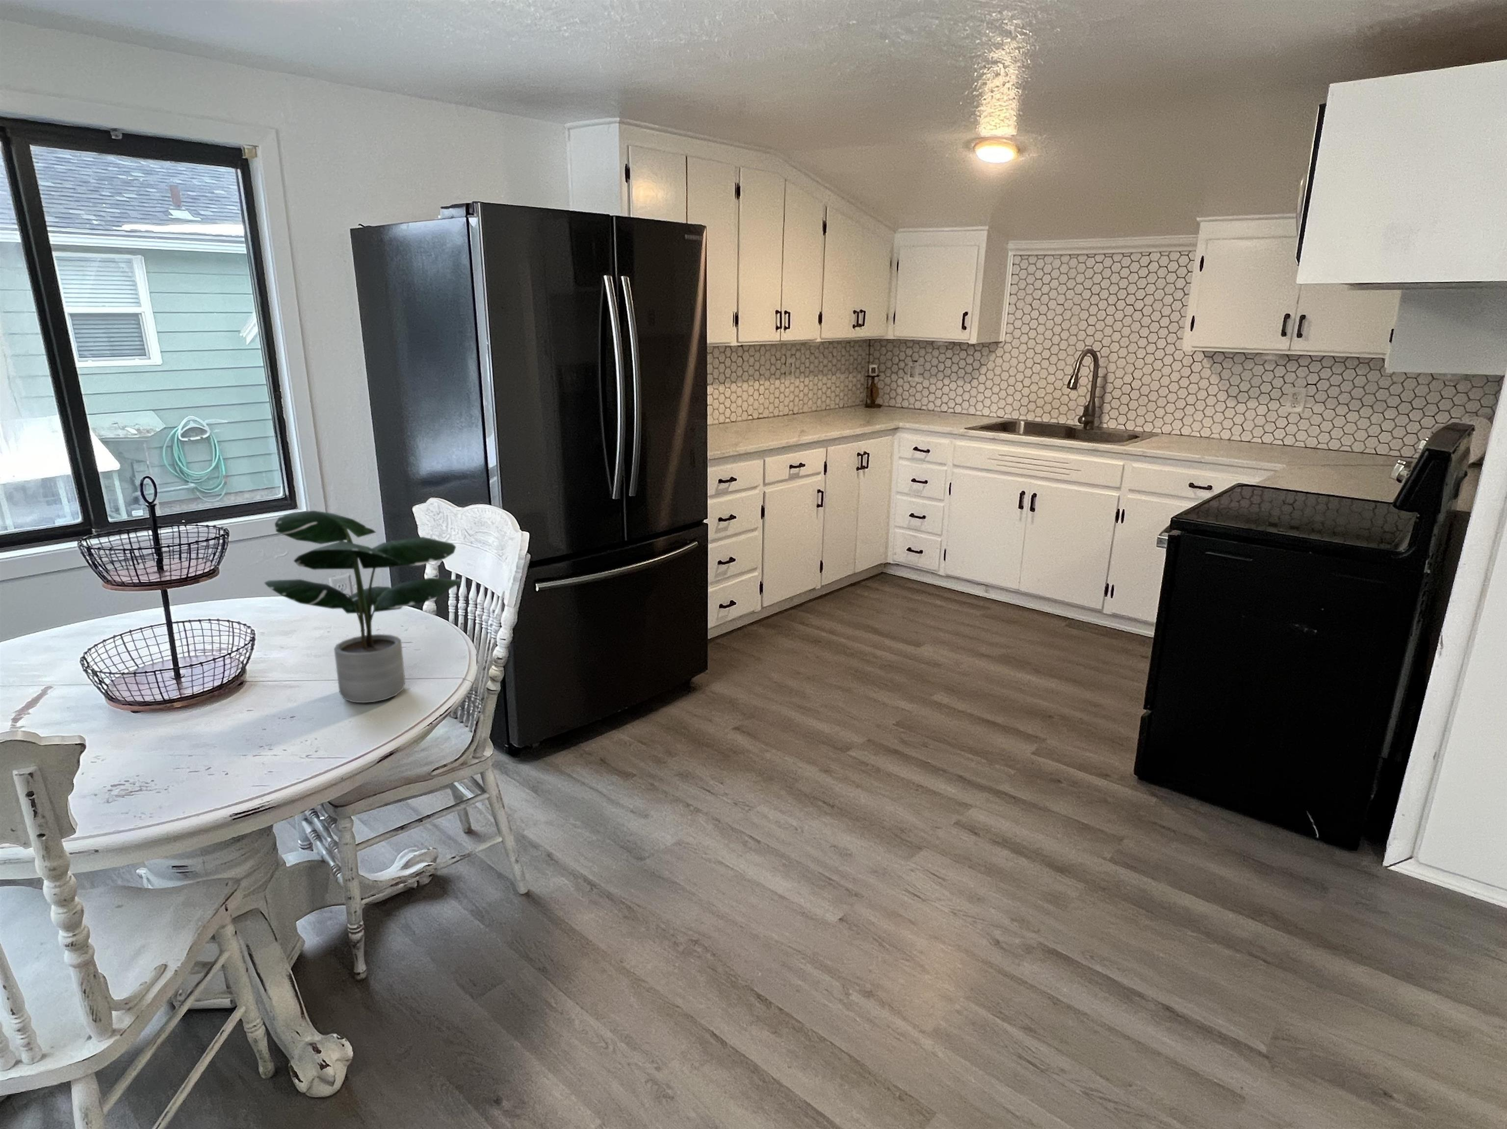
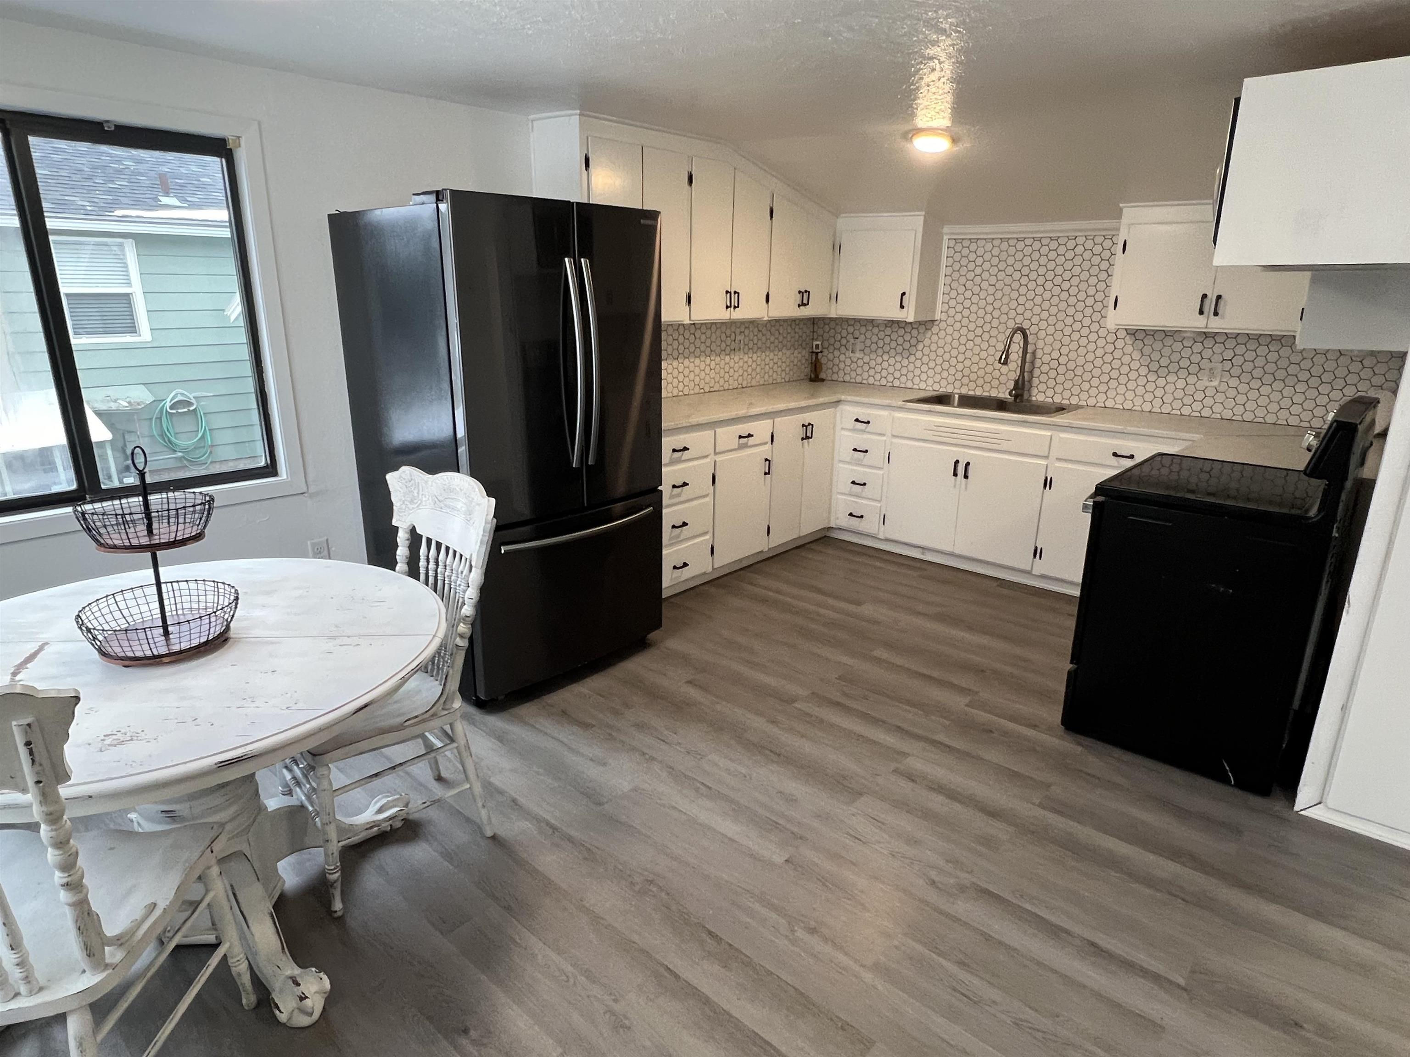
- potted plant [263,510,462,703]
